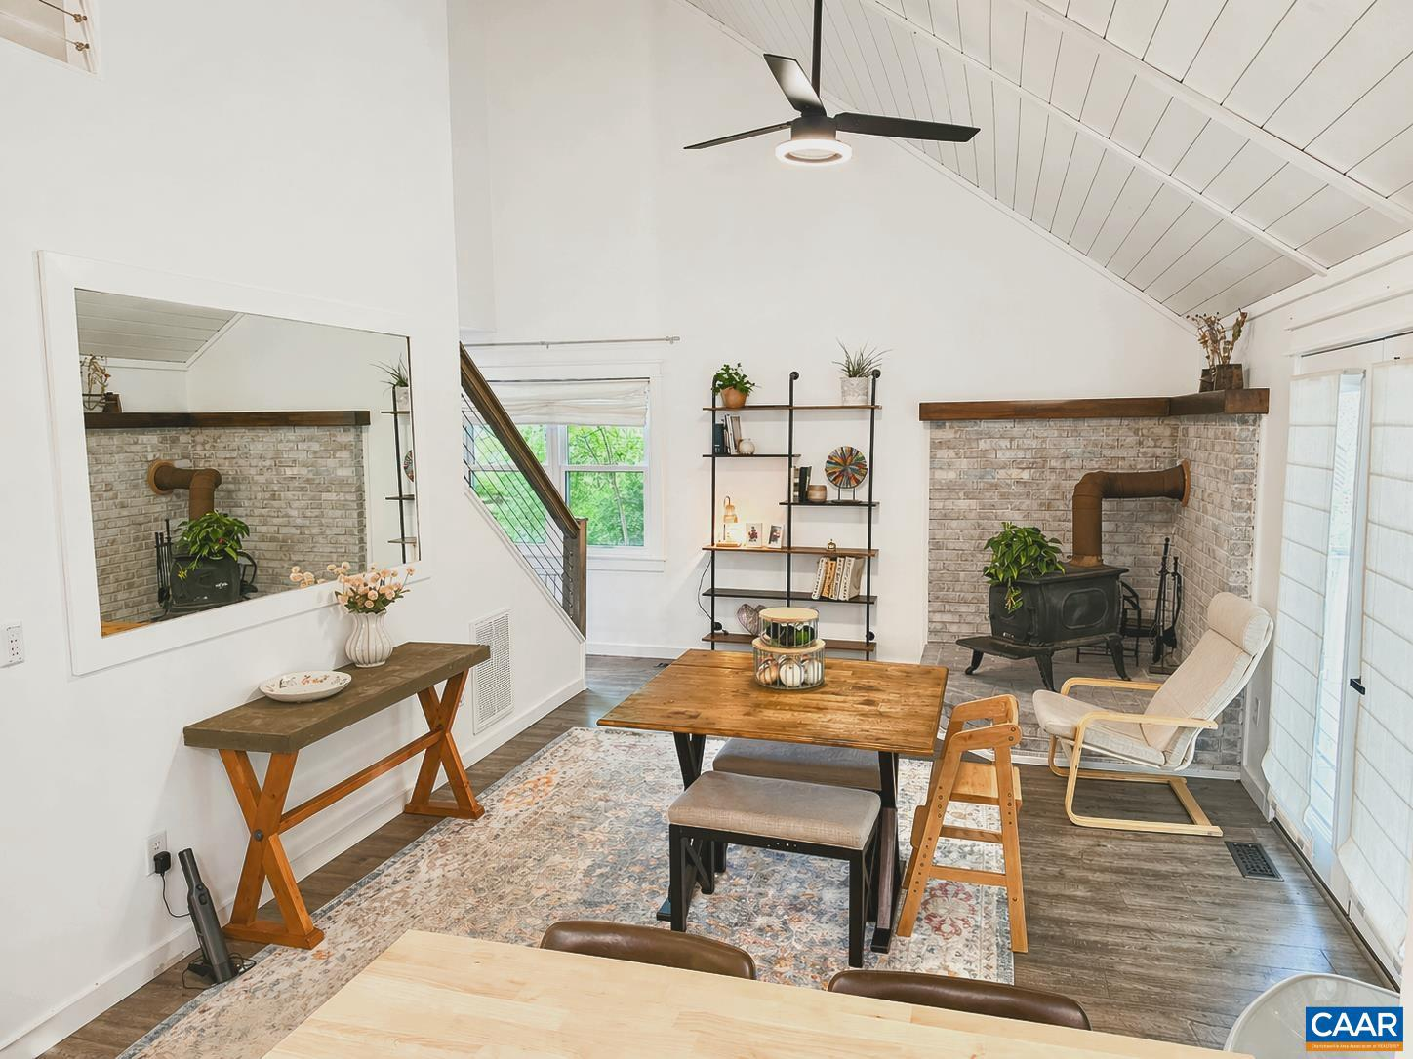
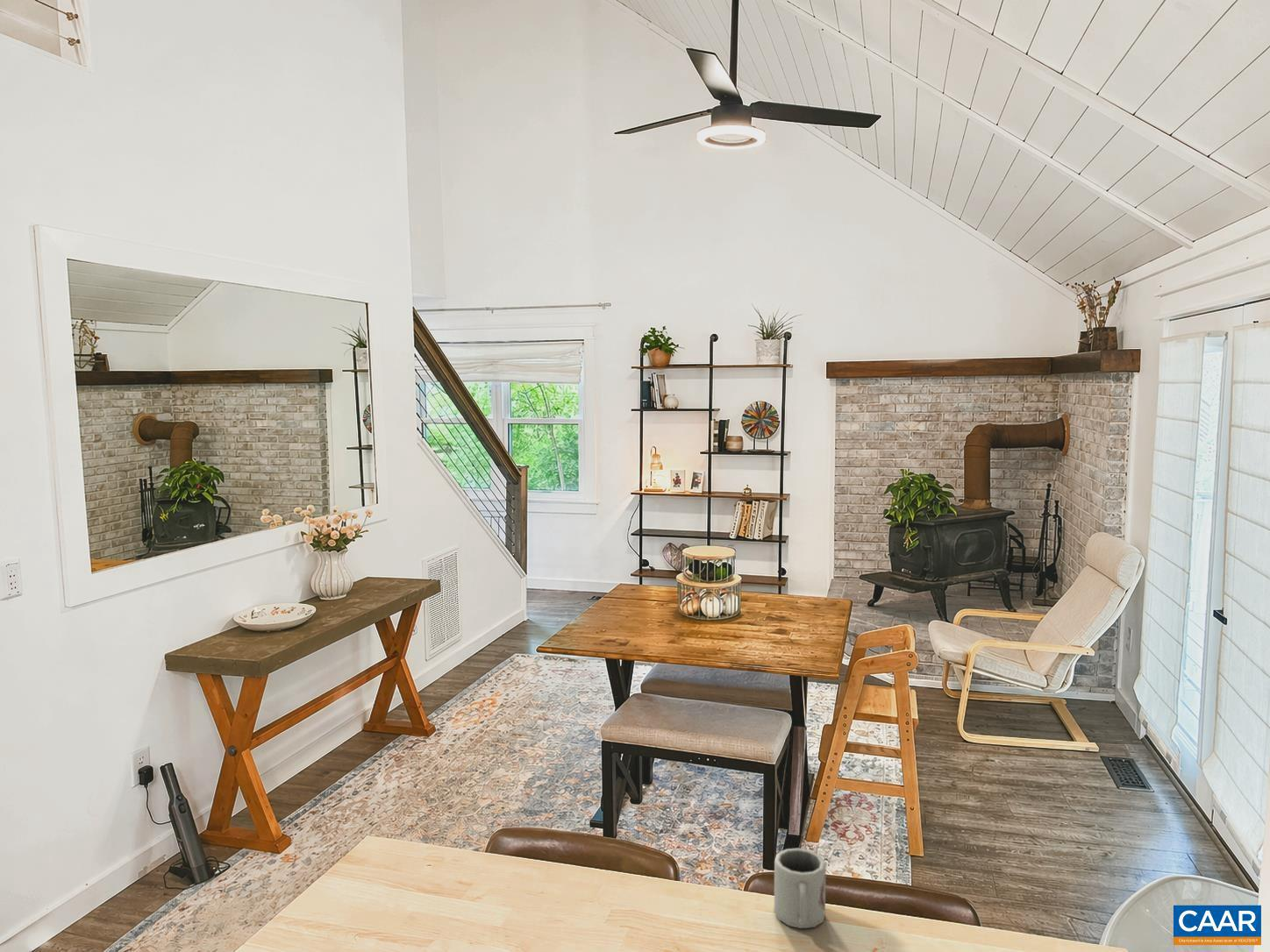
+ cup [774,848,827,929]
